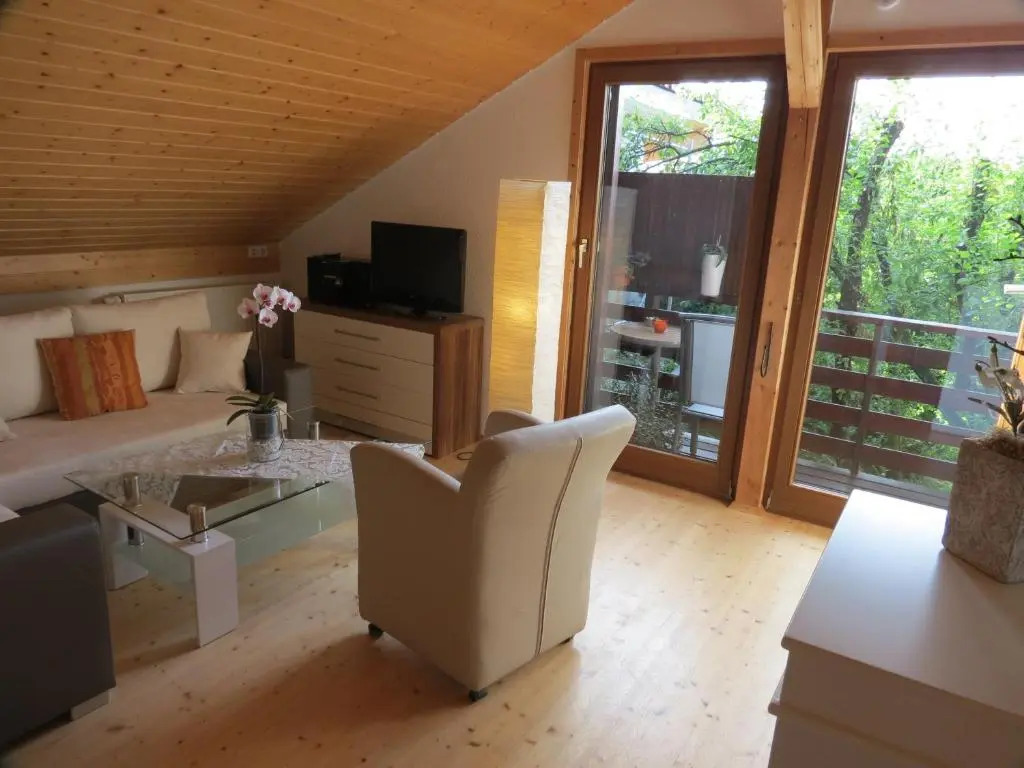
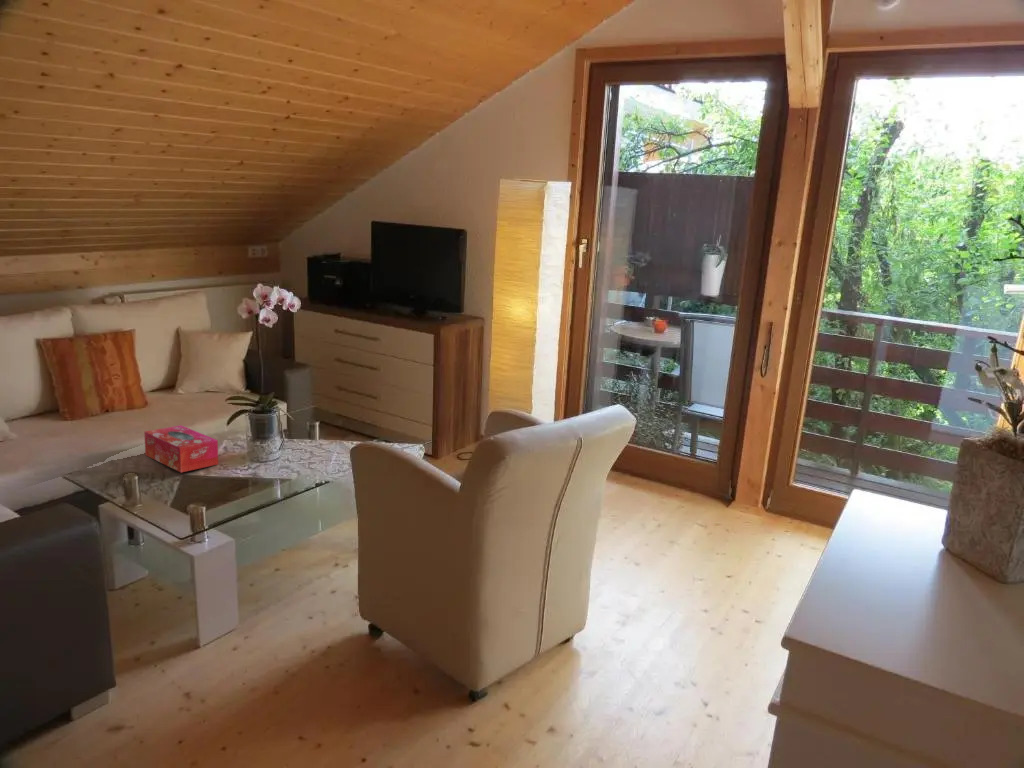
+ tissue box [143,424,219,473]
